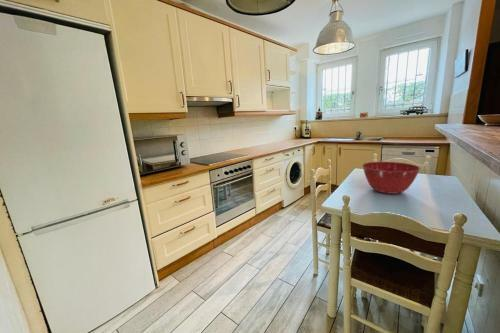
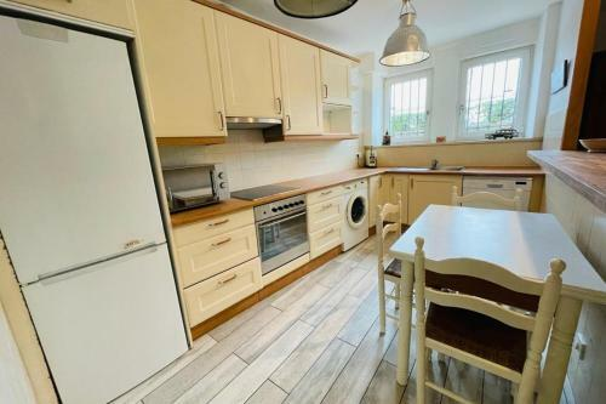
- mixing bowl [361,161,421,195]
